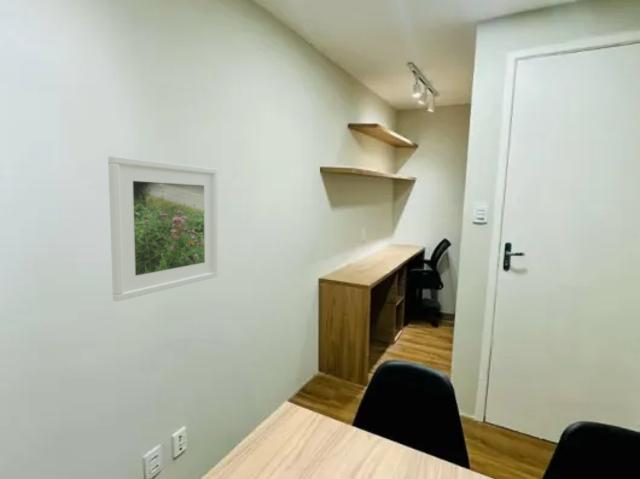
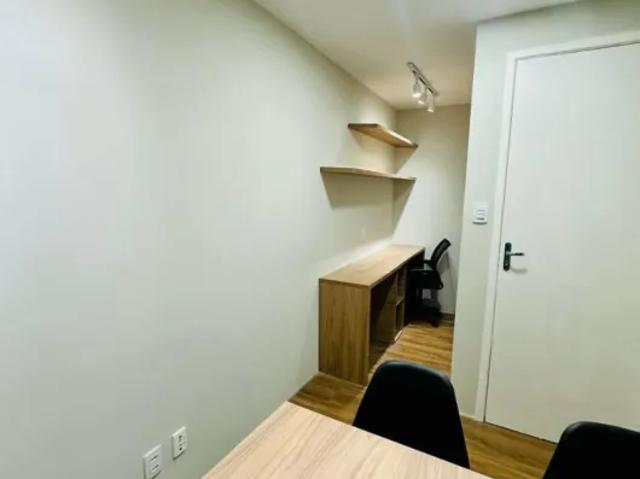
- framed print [107,155,219,302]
